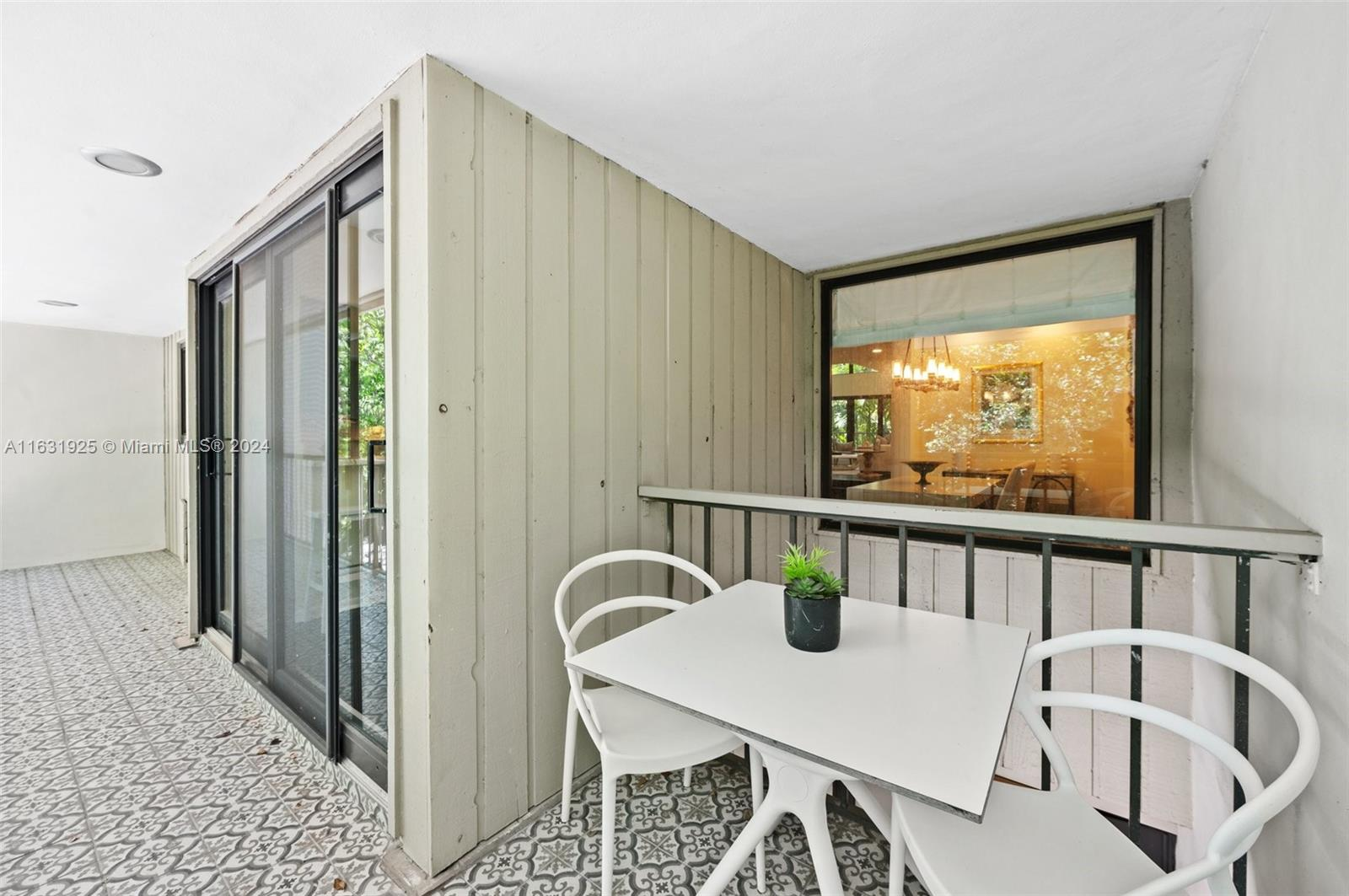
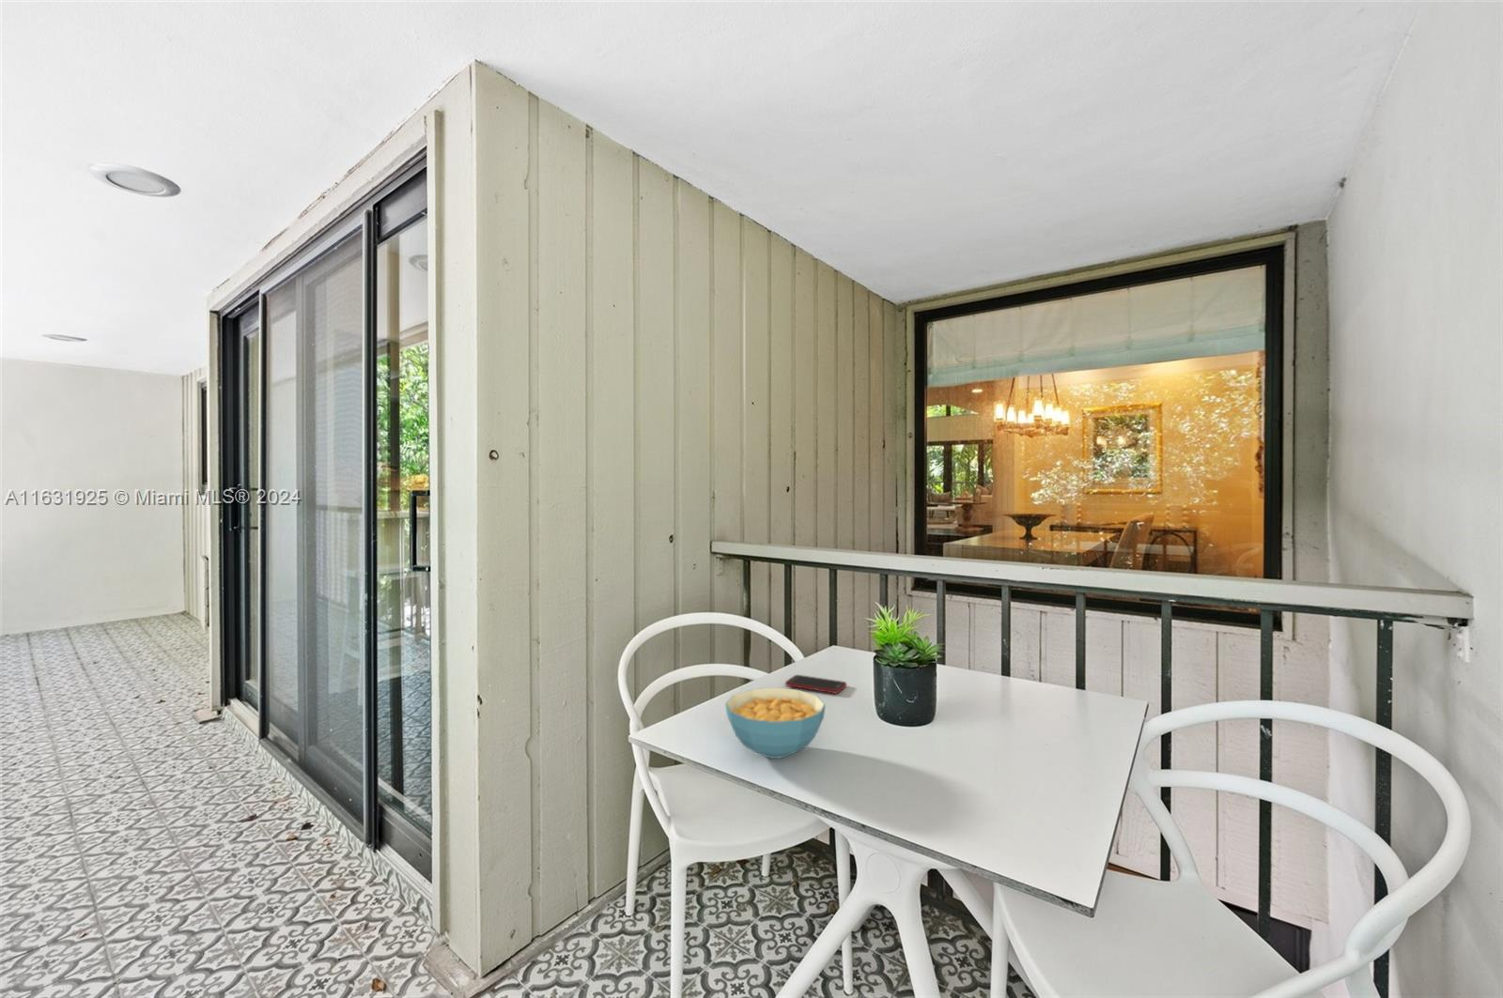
+ cell phone [784,674,847,695]
+ cereal bowl [724,686,827,760]
